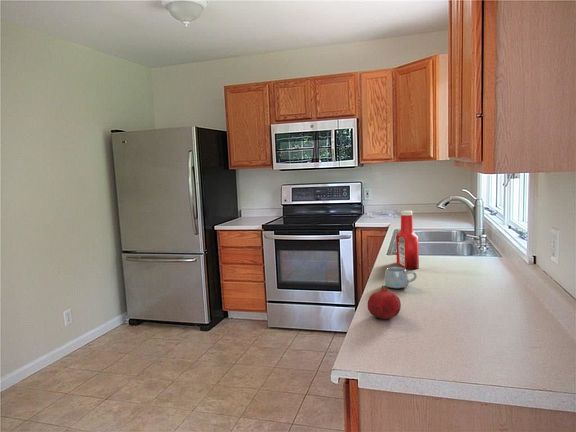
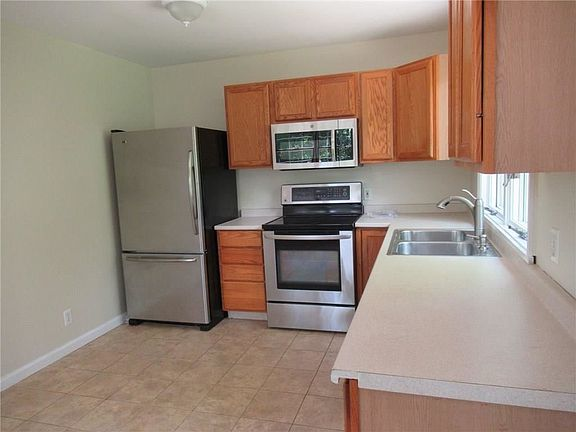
- soap bottle [395,210,420,270]
- mug [383,266,418,289]
- fruit [367,285,402,320]
